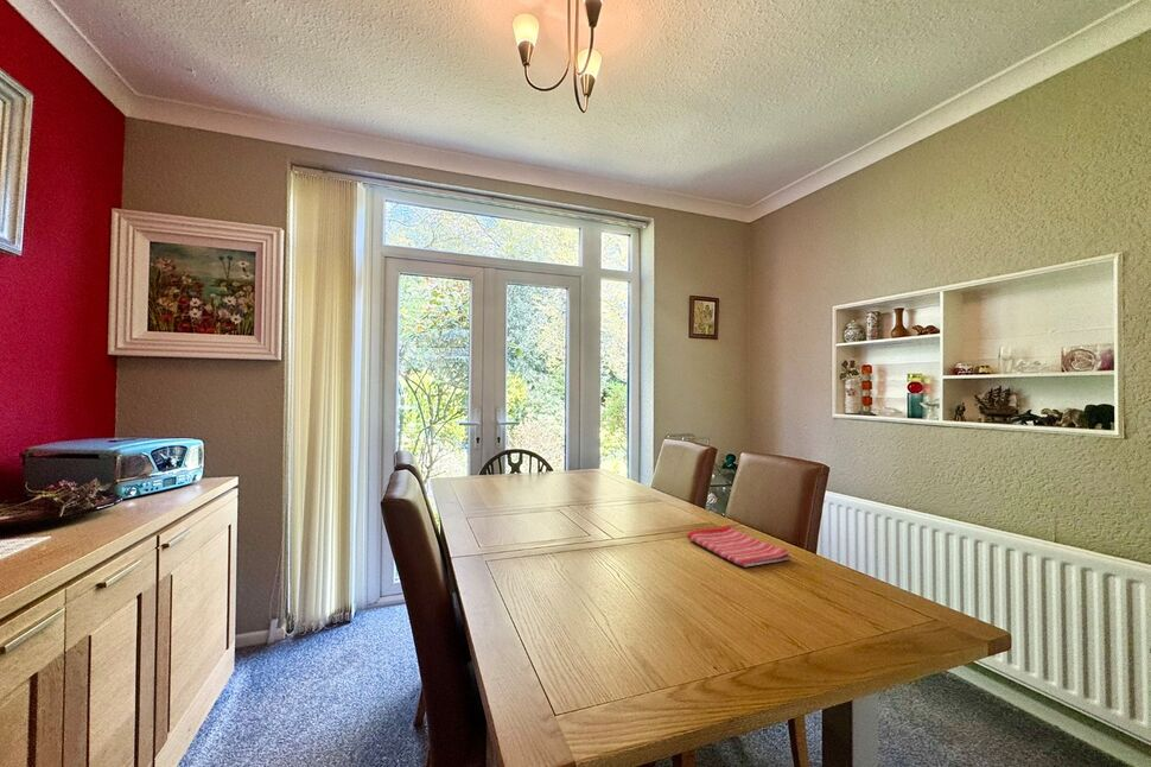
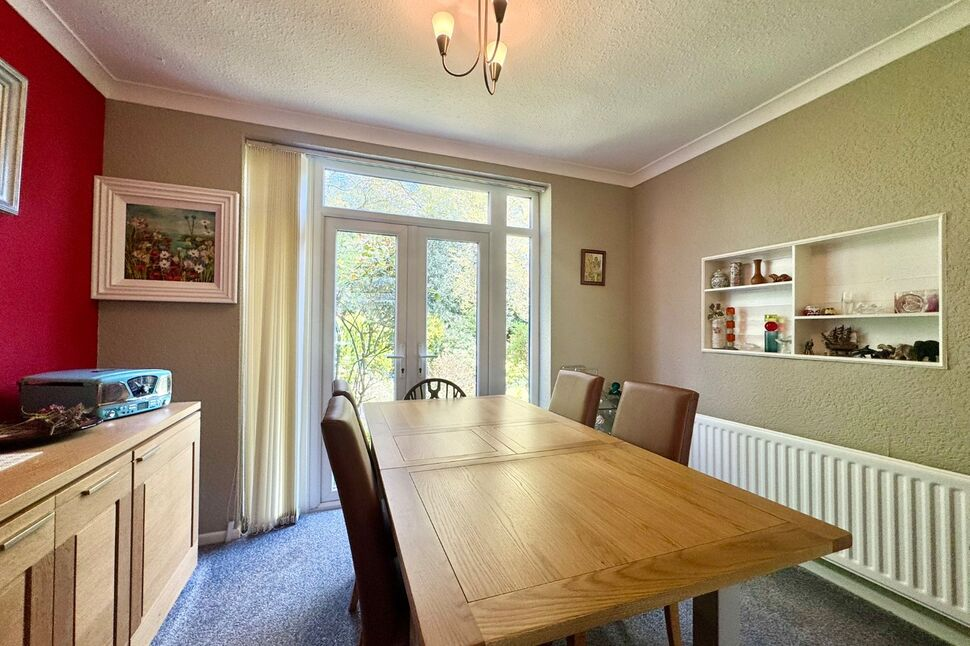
- dish towel [686,525,793,569]
